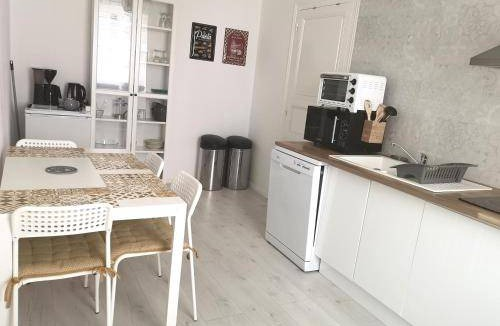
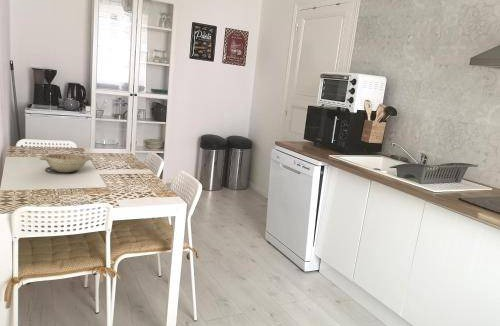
+ decorative bowl [38,153,94,173]
